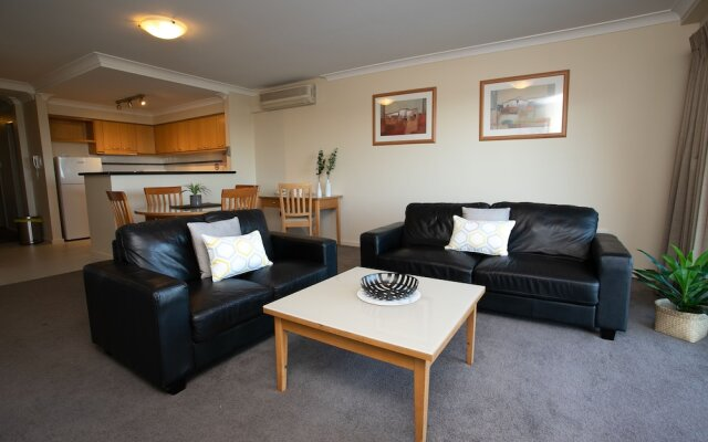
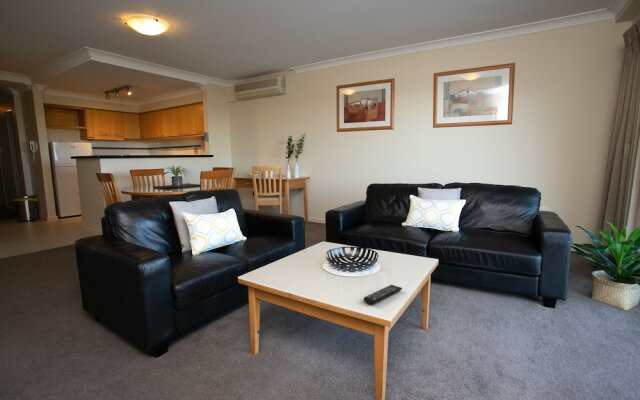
+ remote control [363,284,403,305]
